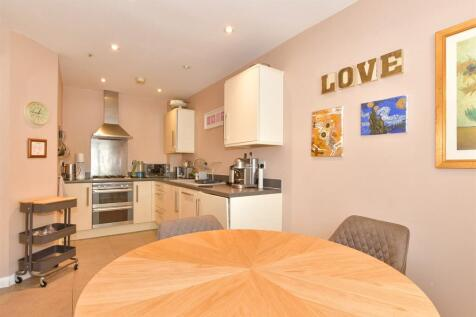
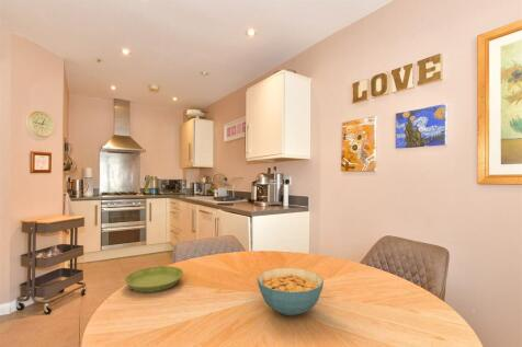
+ saucer [124,265,184,293]
+ cereal bowl [257,267,325,316]
